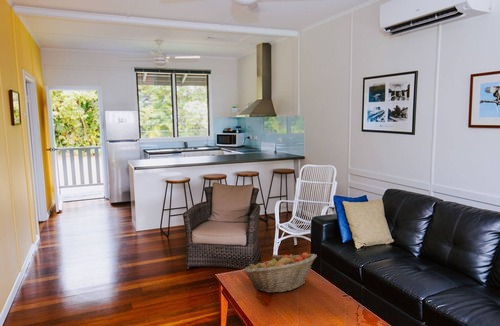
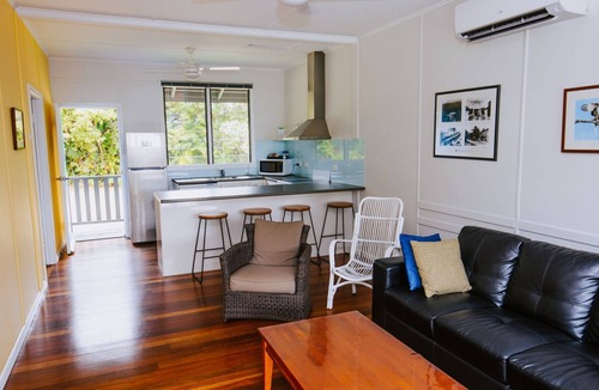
- fruit basket [242,252,318,294]
